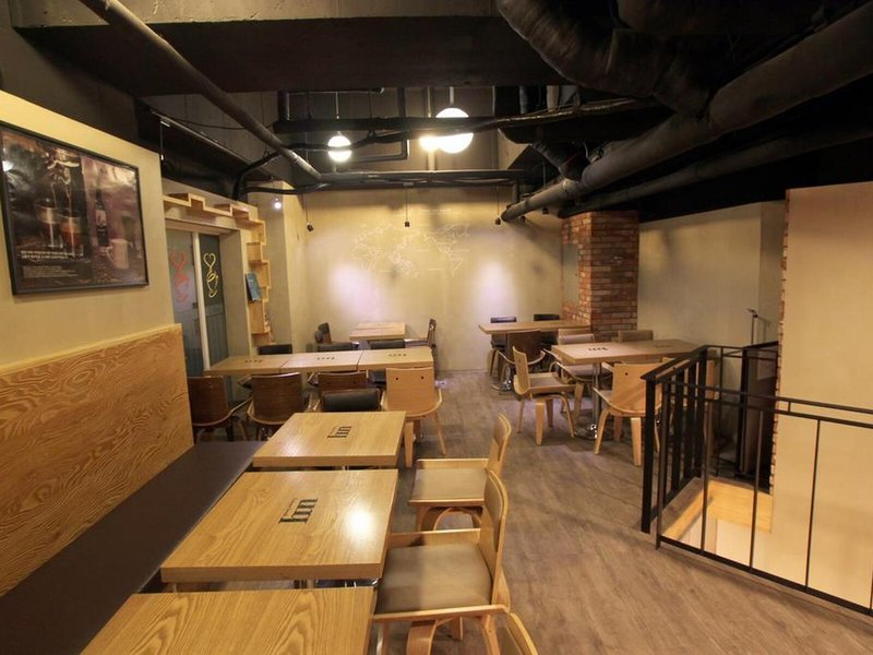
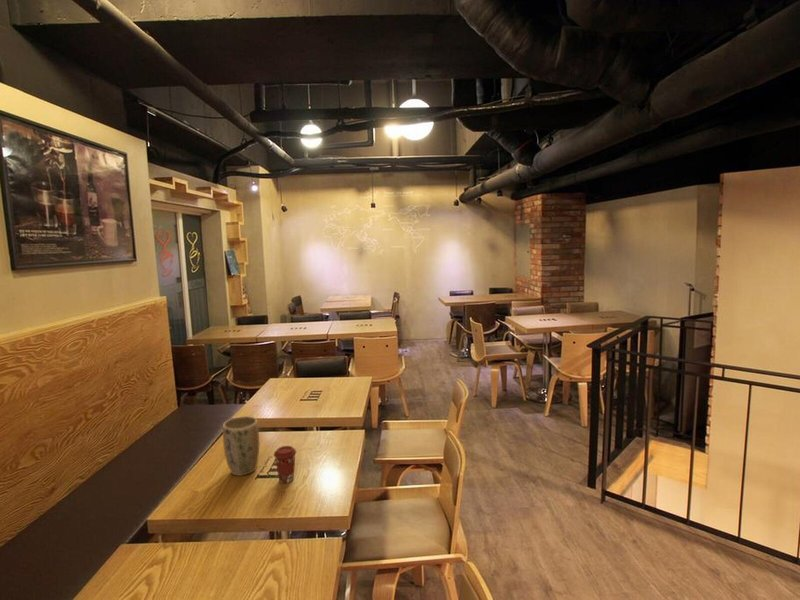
+ plant pot [222,415,260,477]
+ coffee cup [273,445,297,484]
